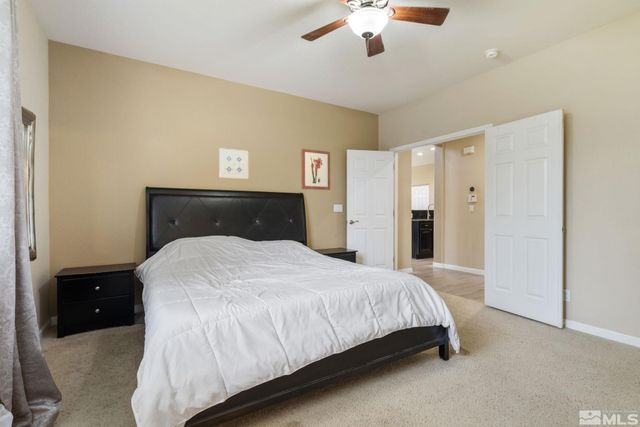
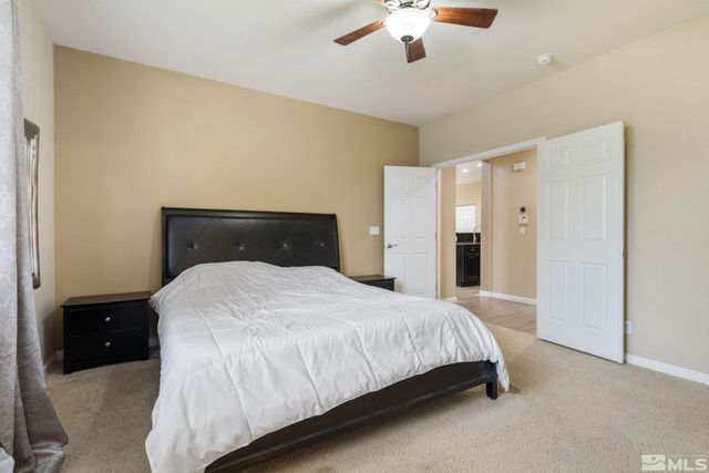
- wall art [300,148,331,191]
- wall art [218,148,249,180]
